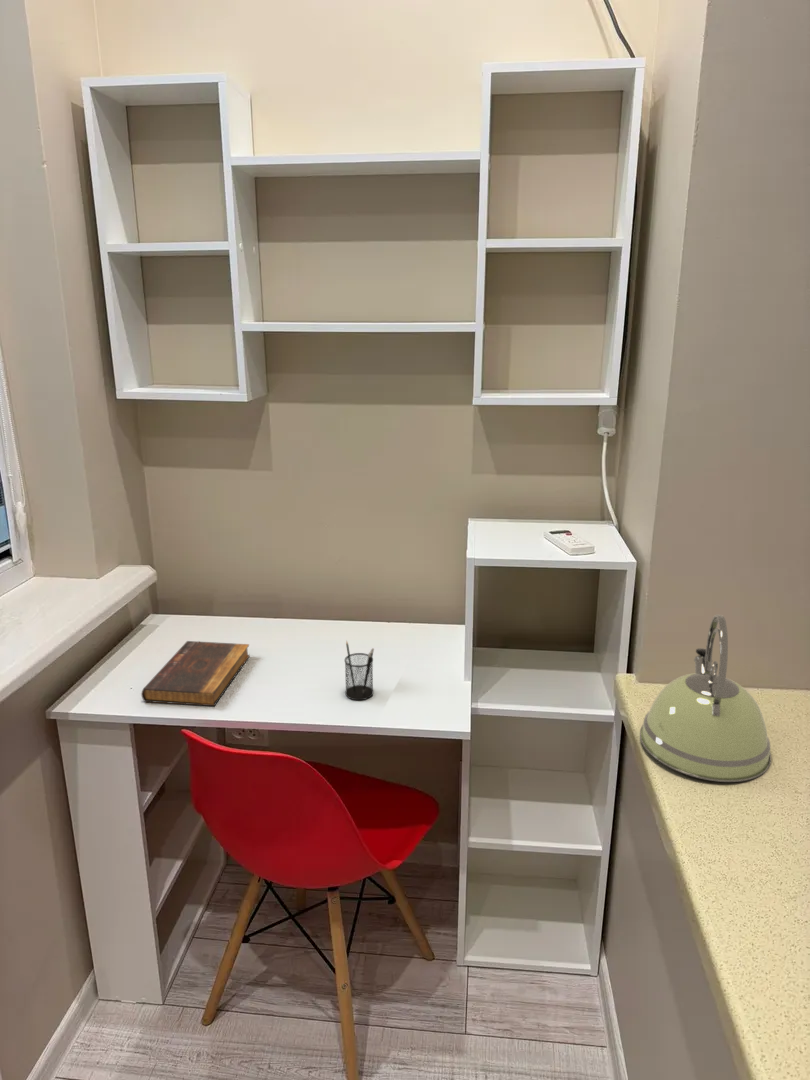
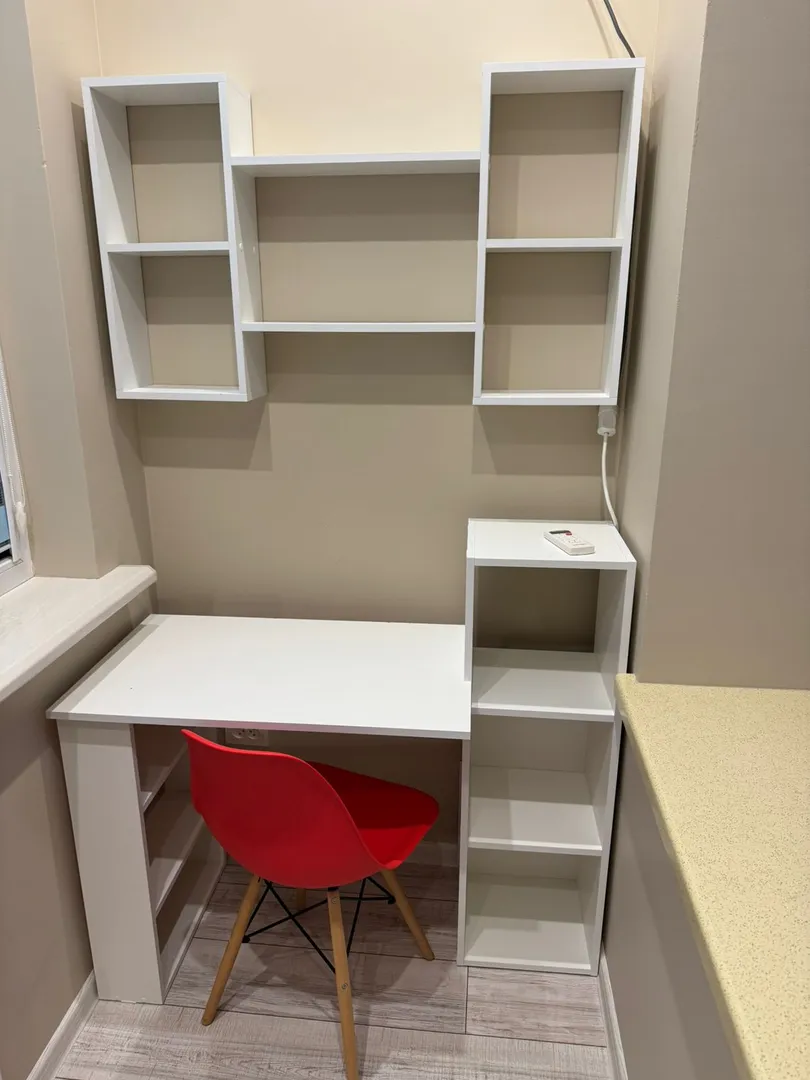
- pencil holder [344,639,375,701]
- kettle [639,614,772,783]
- book [140,640,251,707]
